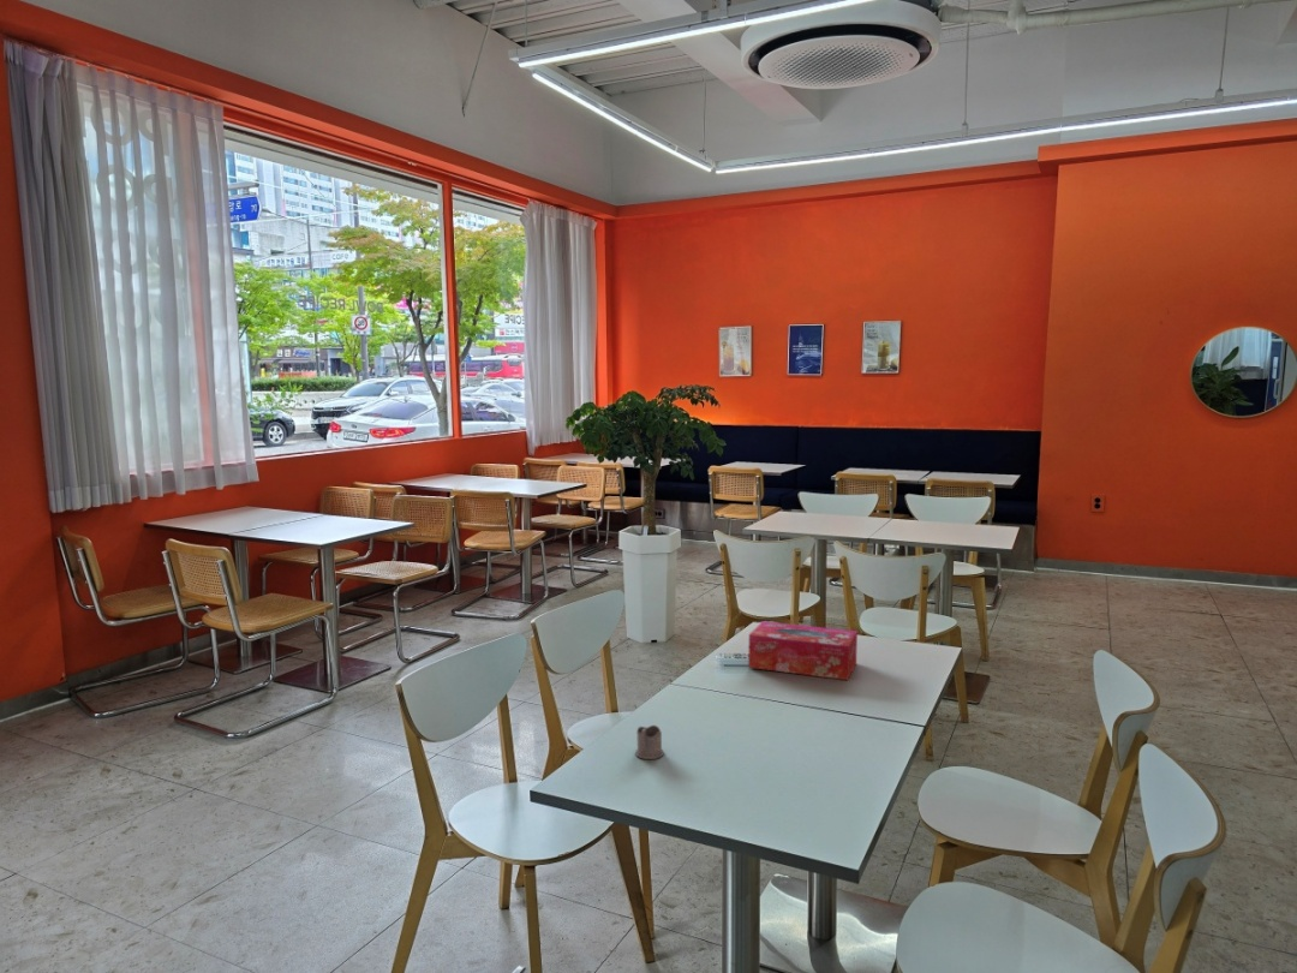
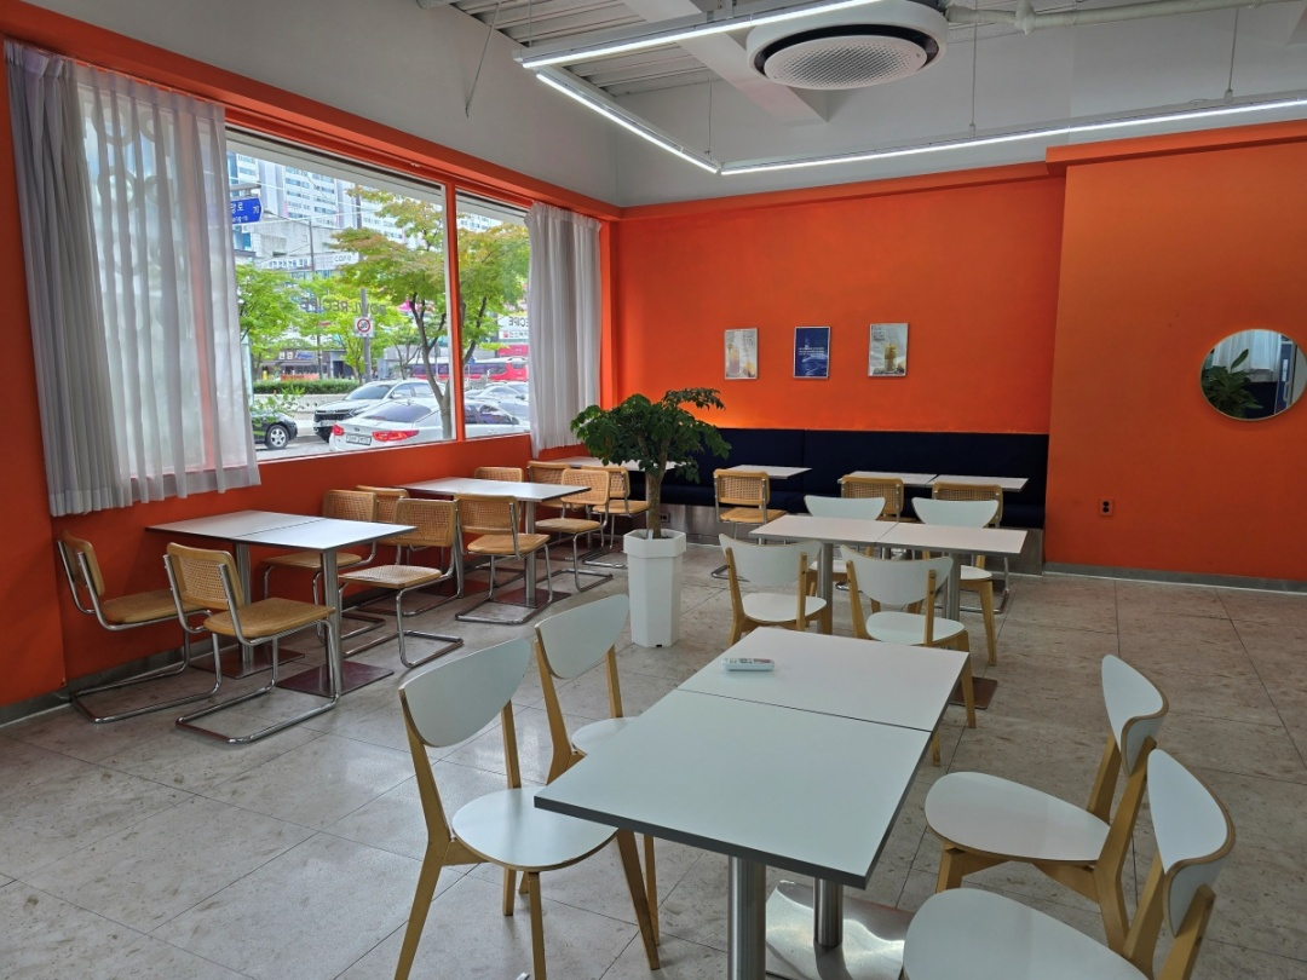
- tissue box [747,620,859,681]
- tea glass holder [634,724,665,760]
